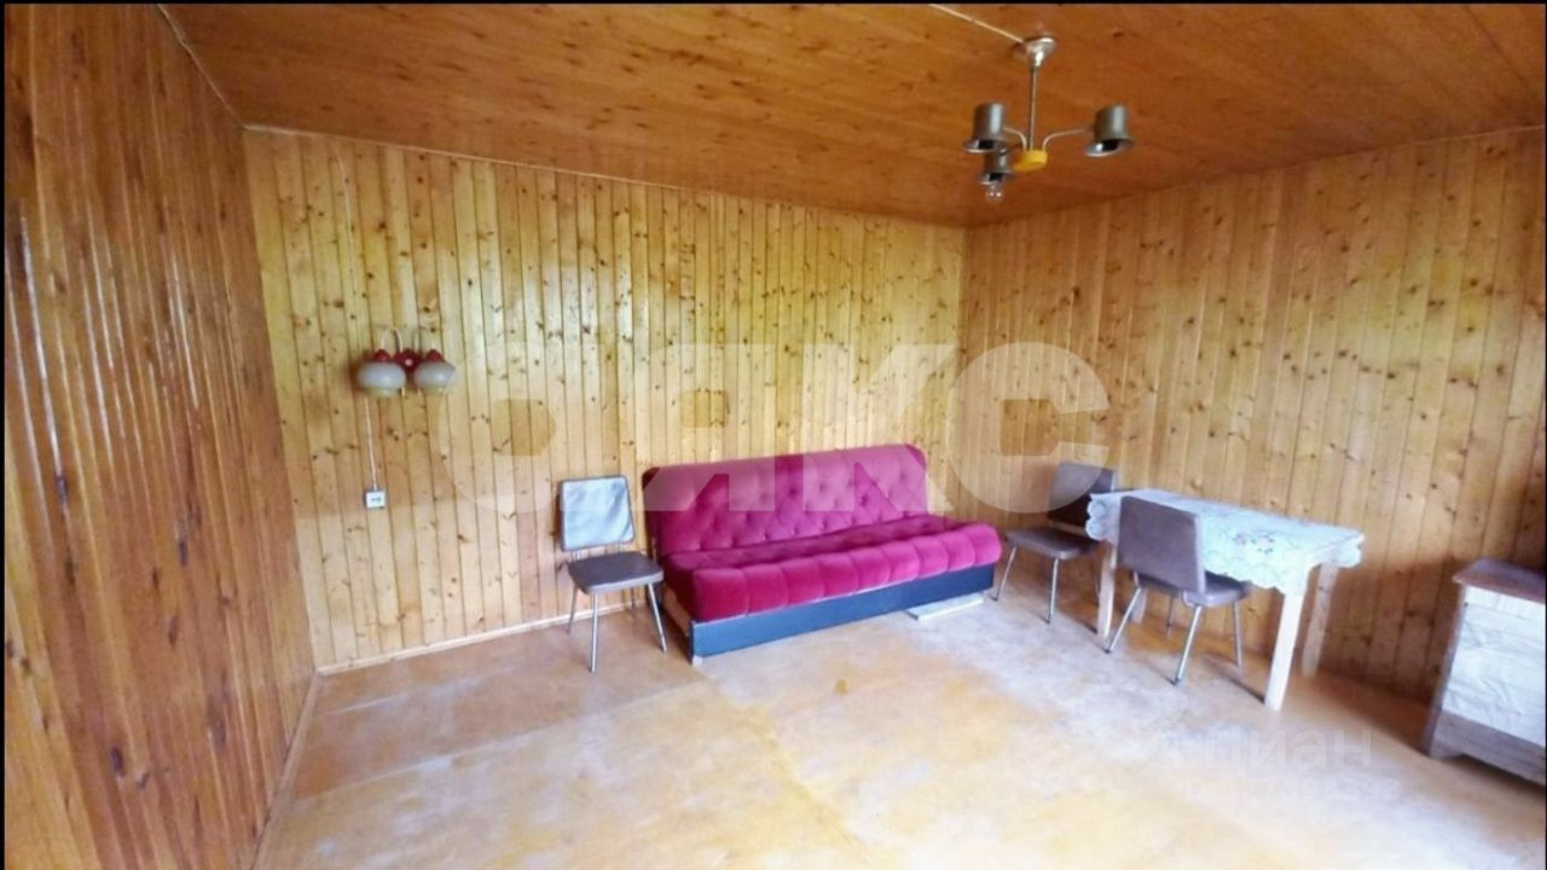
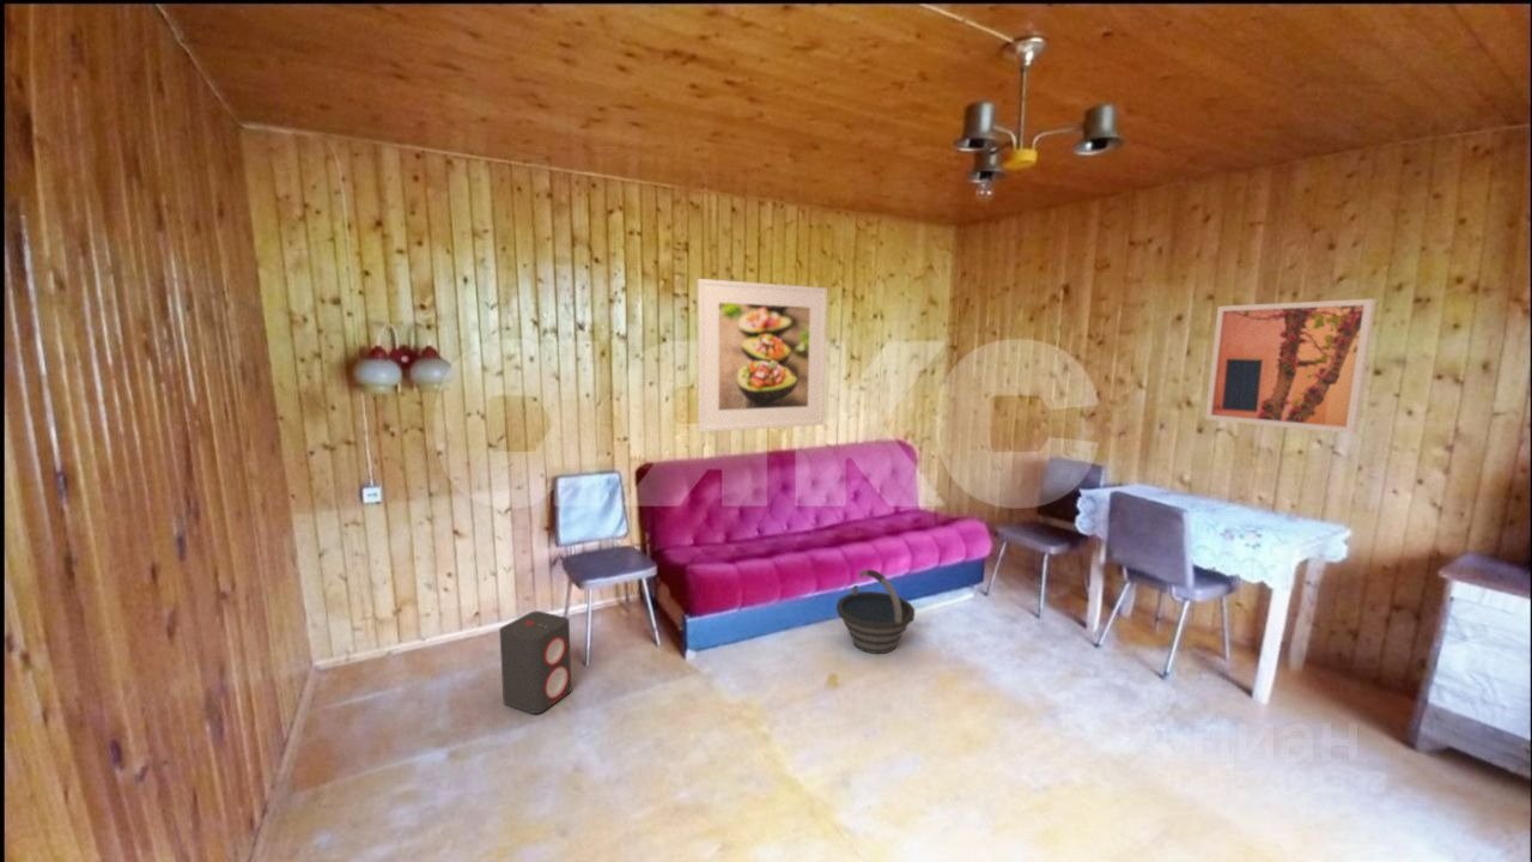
+ speaker [498,609,572,715]
+ wall art [1204,298,1378,435]
+ bucket [835,569,916,655]
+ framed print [697,278,828,433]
